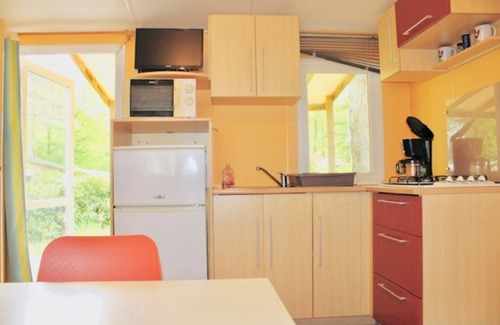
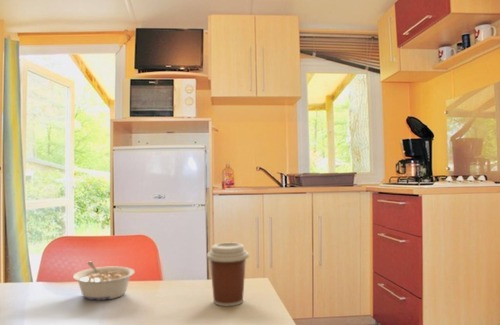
+ coffee cup [206,241,250,307]
+ legume [72,261,136,301]
